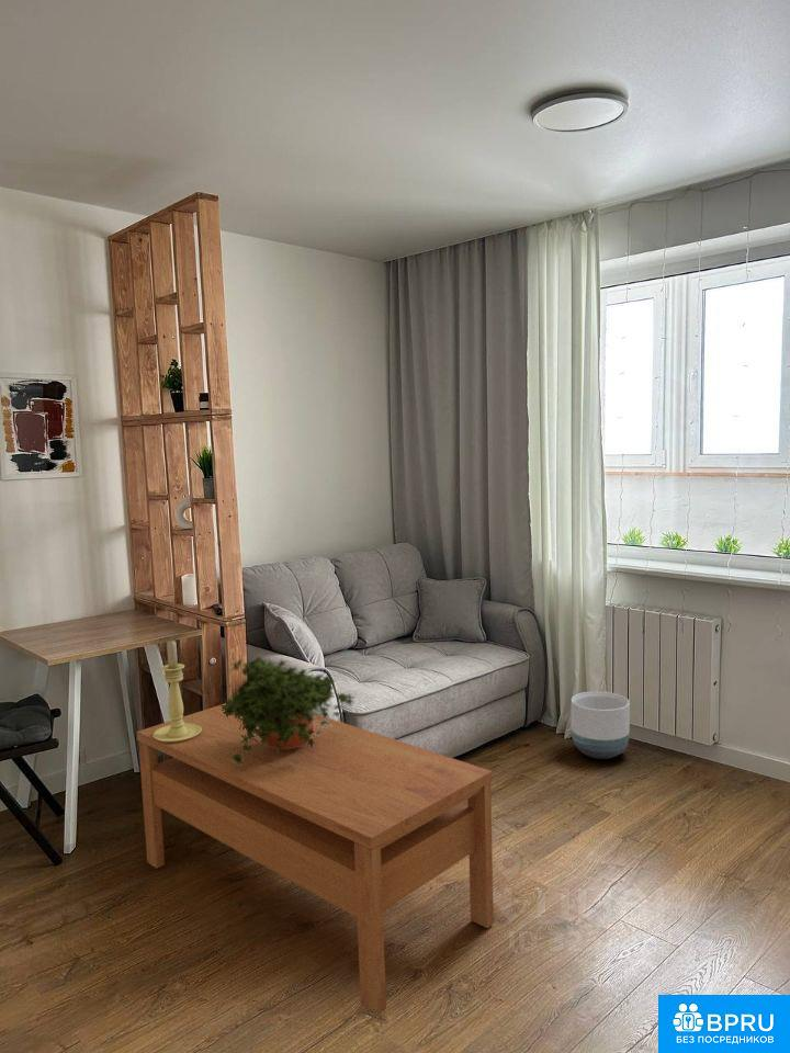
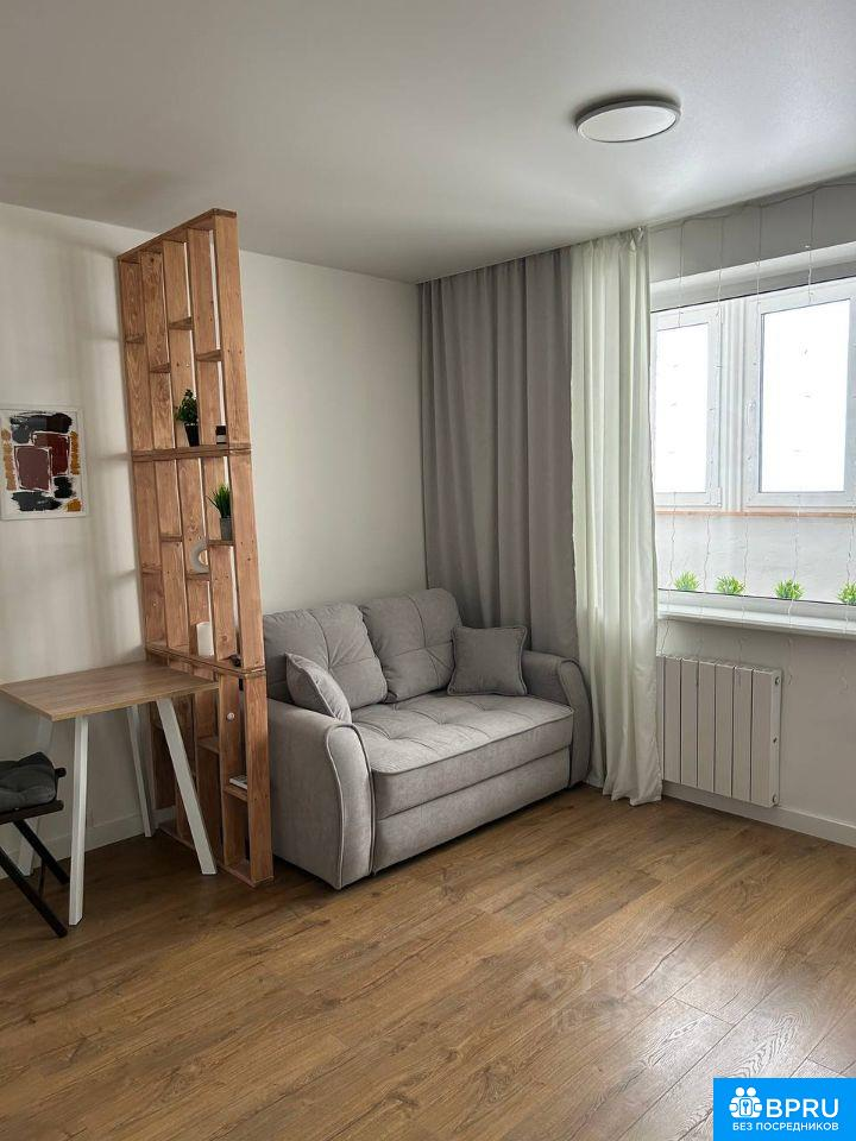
- planter [571,691,631,760]
- potted plant [221,655,356,765]
- candle holder [153,639,202,743]
- coffee table [136,702,495,1016]
